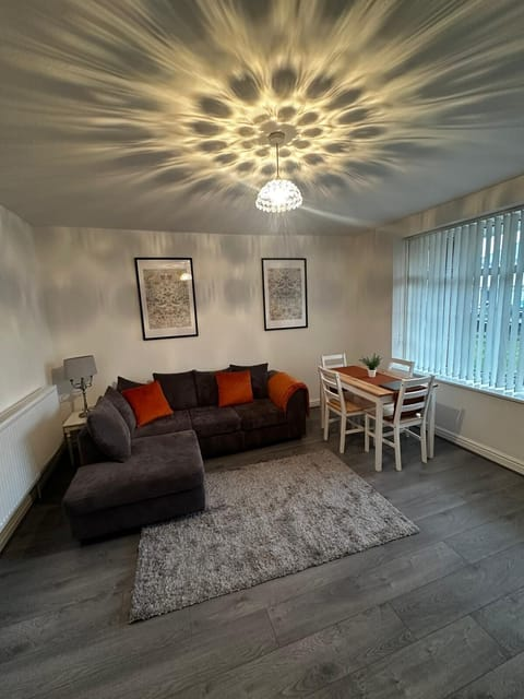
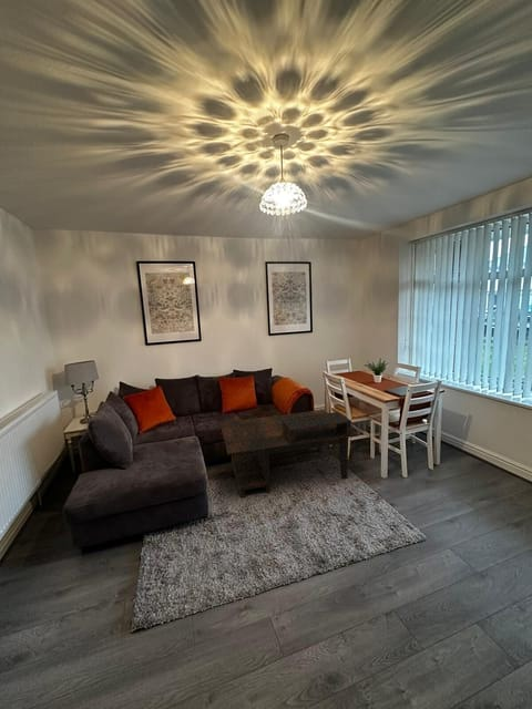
+ coffee table [219,409,359,499]
